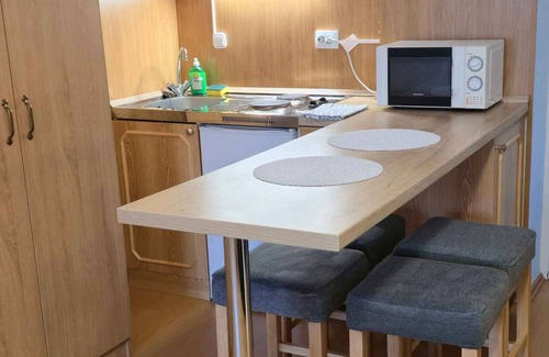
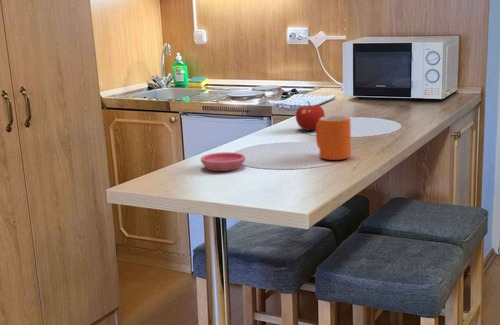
+ fruit [295,100,326,131]
+ mug [315,115,352,161]
+ saucer [200,151,246,172]
